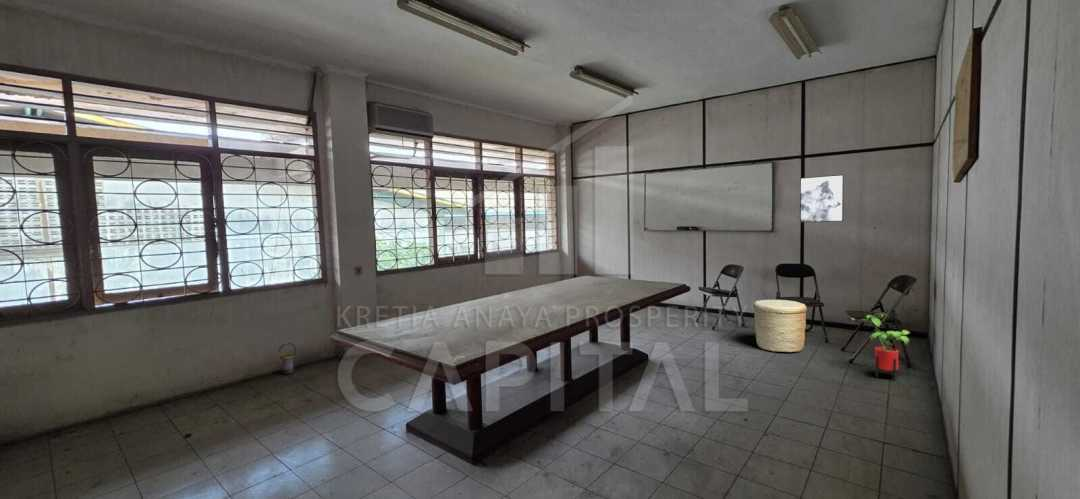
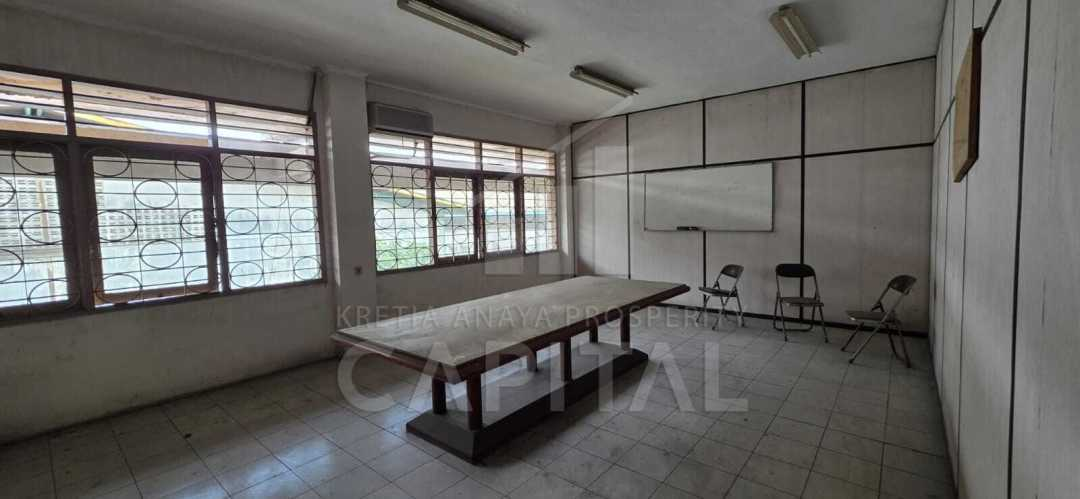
- basket [752,299,808,353]
- wall art [799,174,845,223]
- lantern [277,342,297,376]
- house plant [860,312,911,381]
